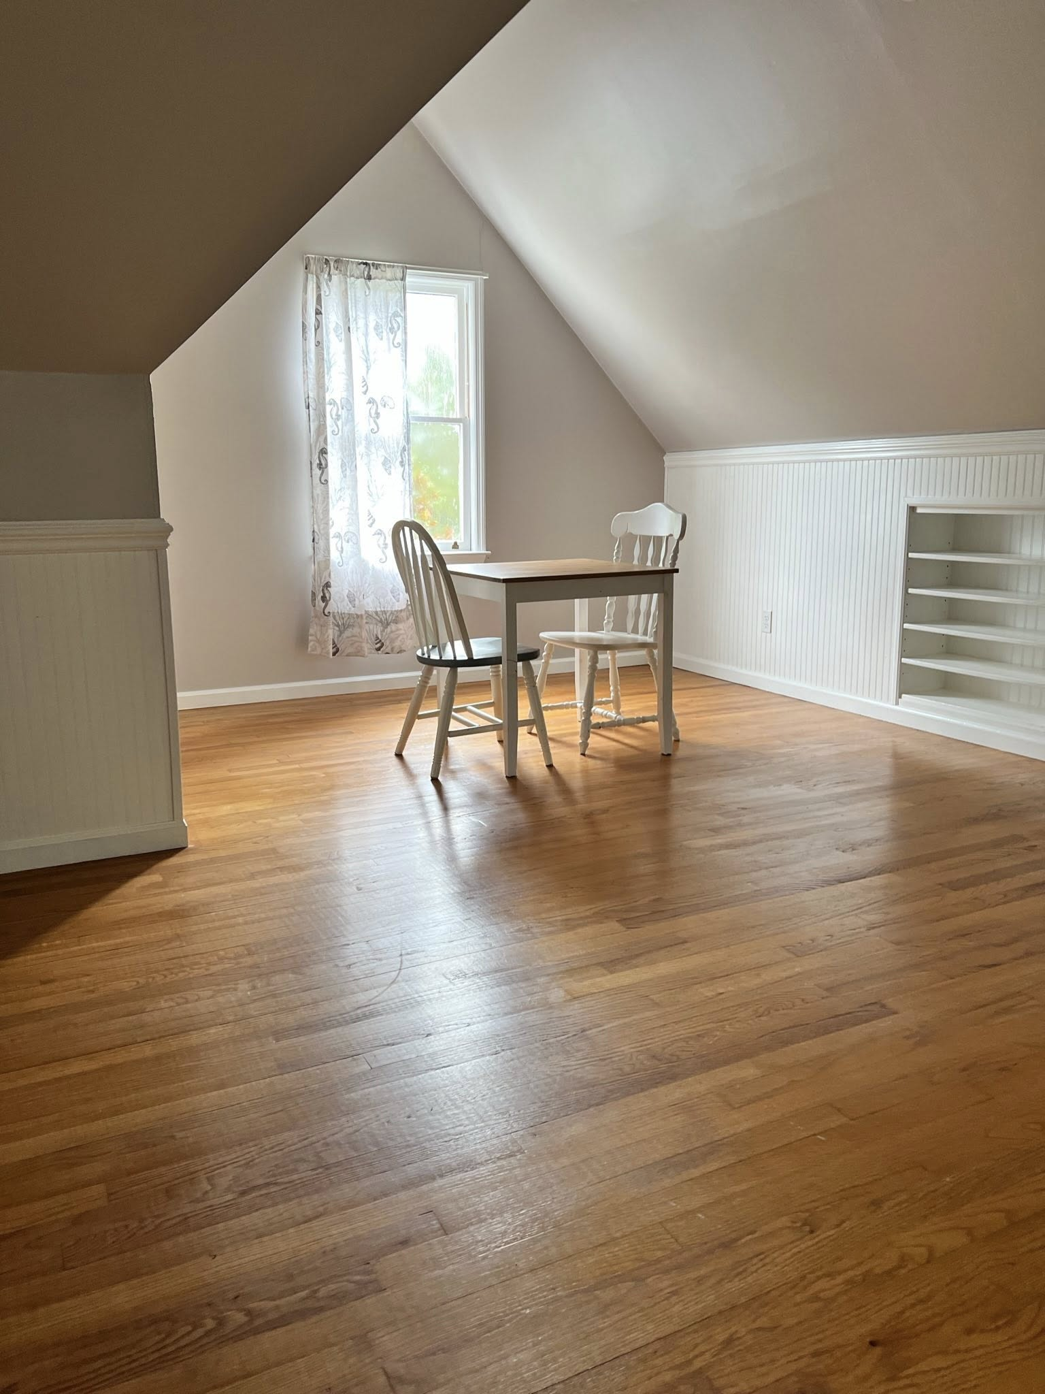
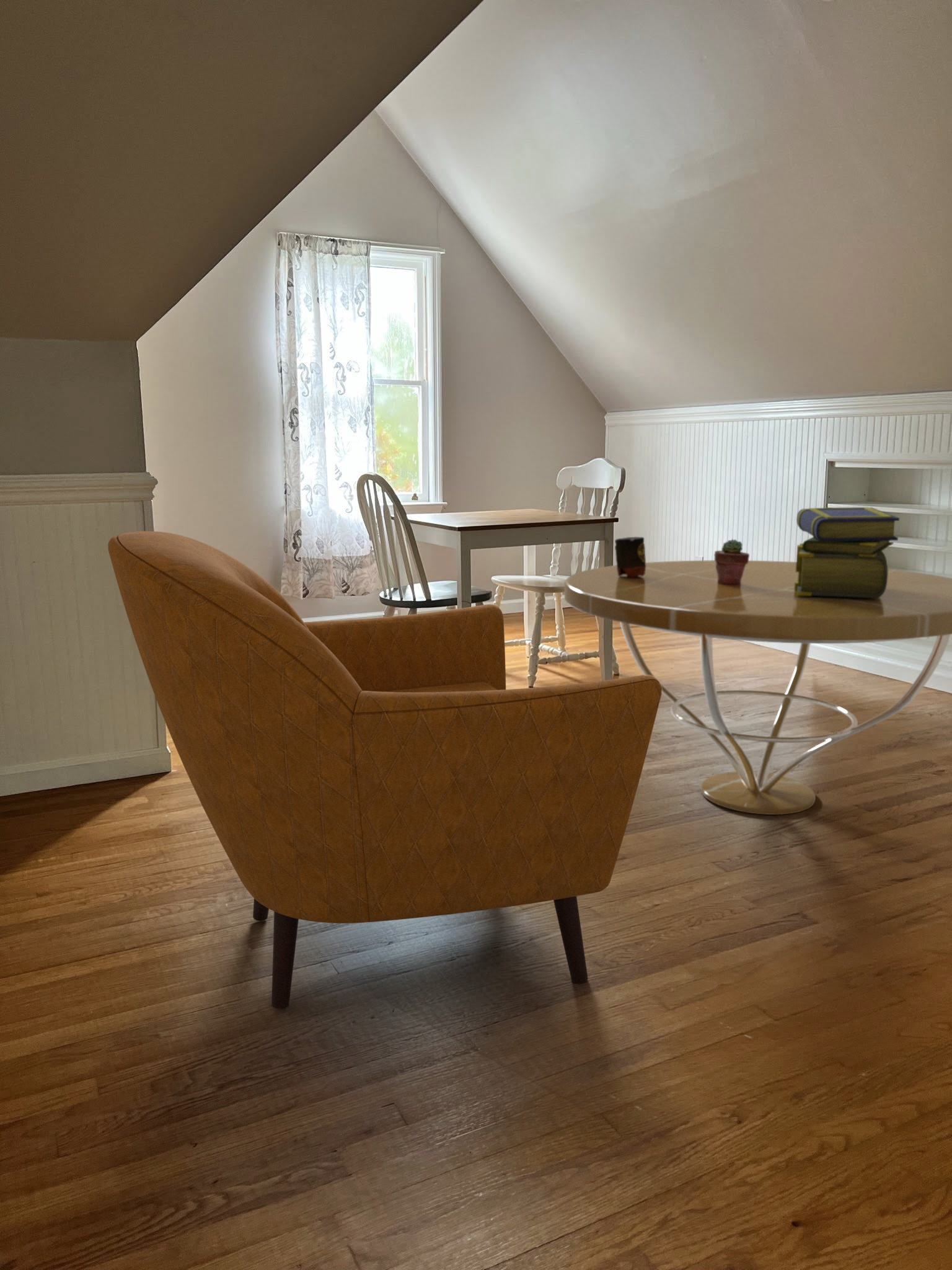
+ armchair [107,530,663,1009]
+ mug [614,536,646,578]
+ potted succulent [713,538,750,585]
+ stack of books [795,507,900,598]
+ coffee table [564,559,952,815]
